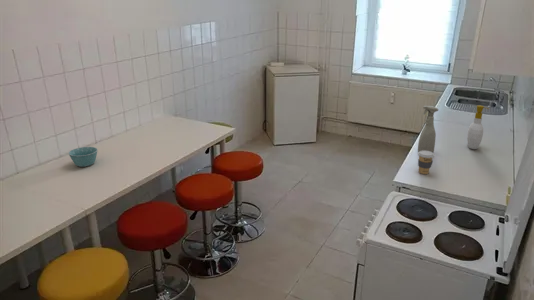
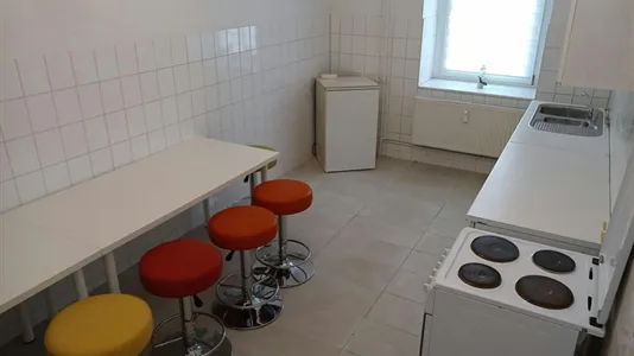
- coffee cup [417,151,435,175]
- spray bottle [417,105,439,154]
- bowl [68,146,98,168]
- soap bottle [466,104,490,150]
